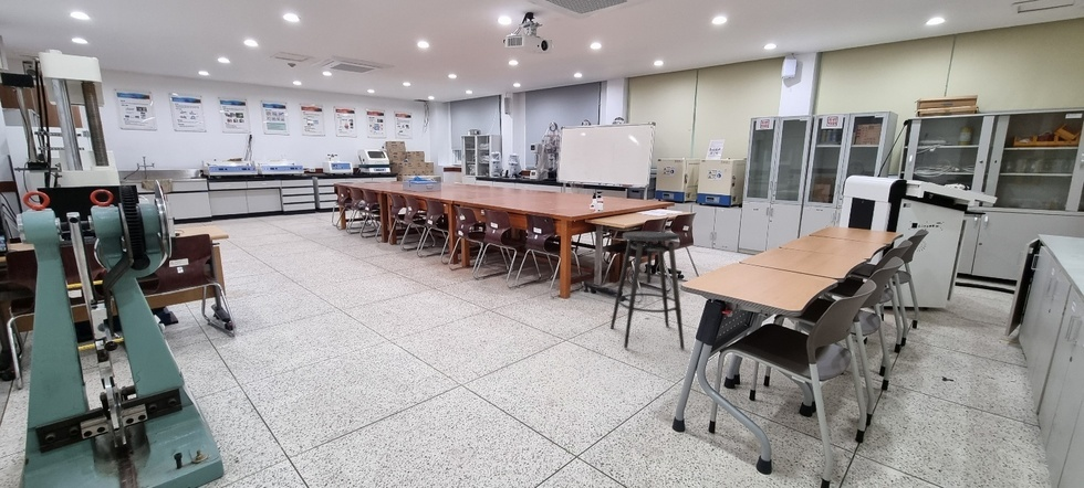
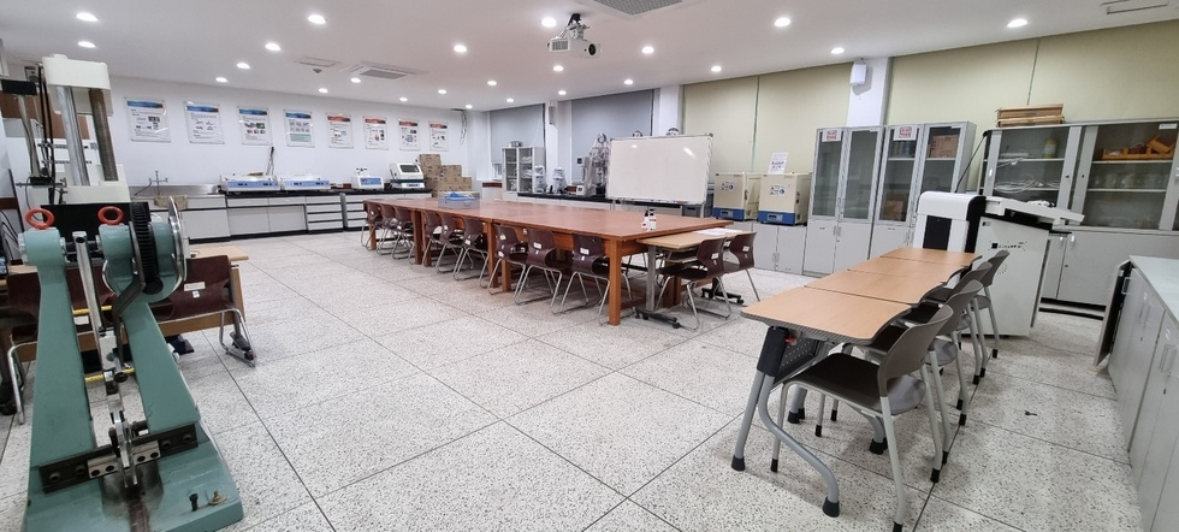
- stool [609,231,686,350]
